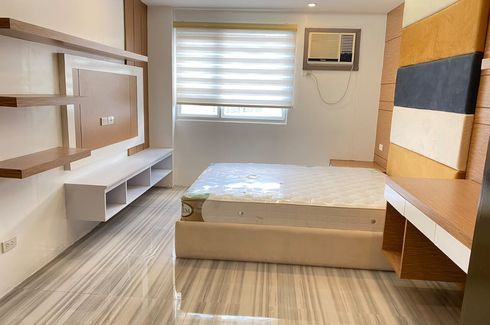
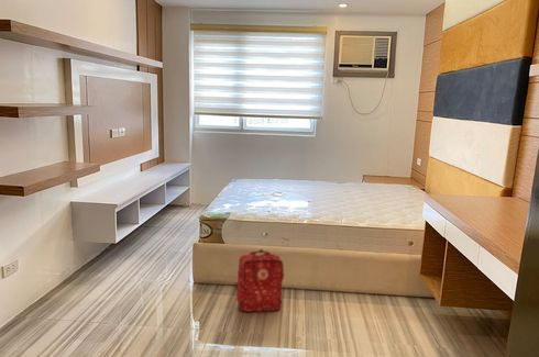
+ backpack [234,248,285,313]
